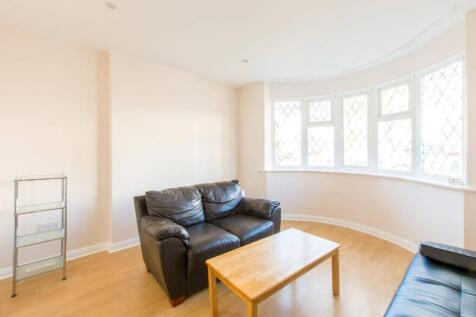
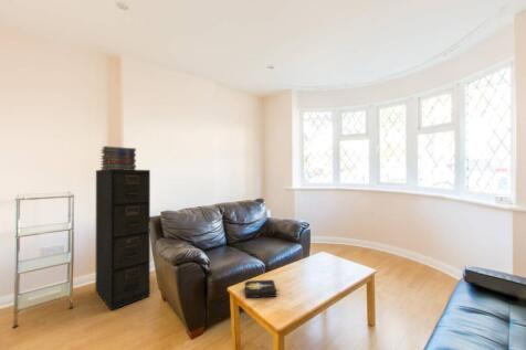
+ filing cabinet [94,169,151,311]
+ book stack [99,145,137,170]
+ hardback book [243,278,281,299]
